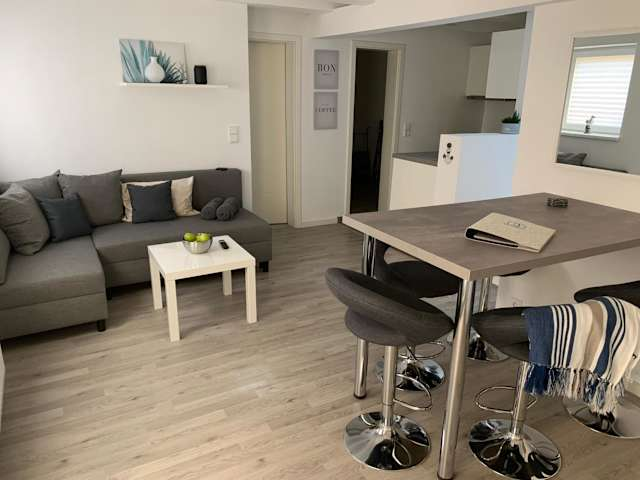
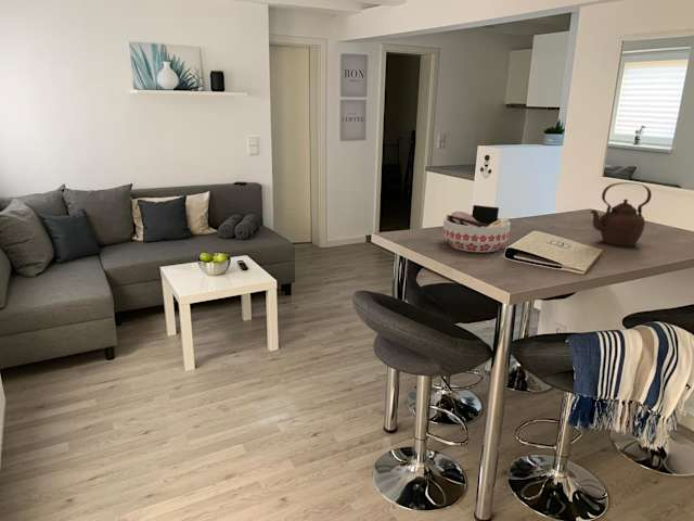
+ bowl [442,204,512,253]
+ teapot [589,181,653,247]
